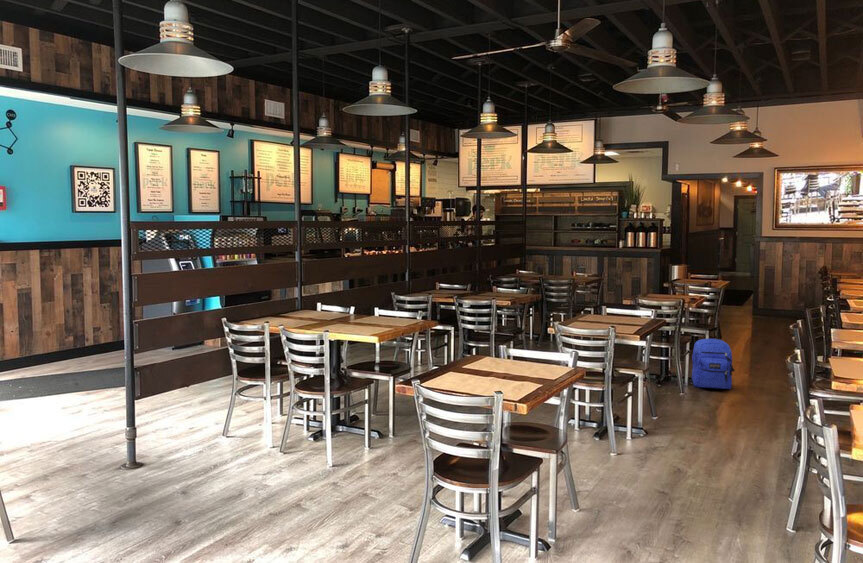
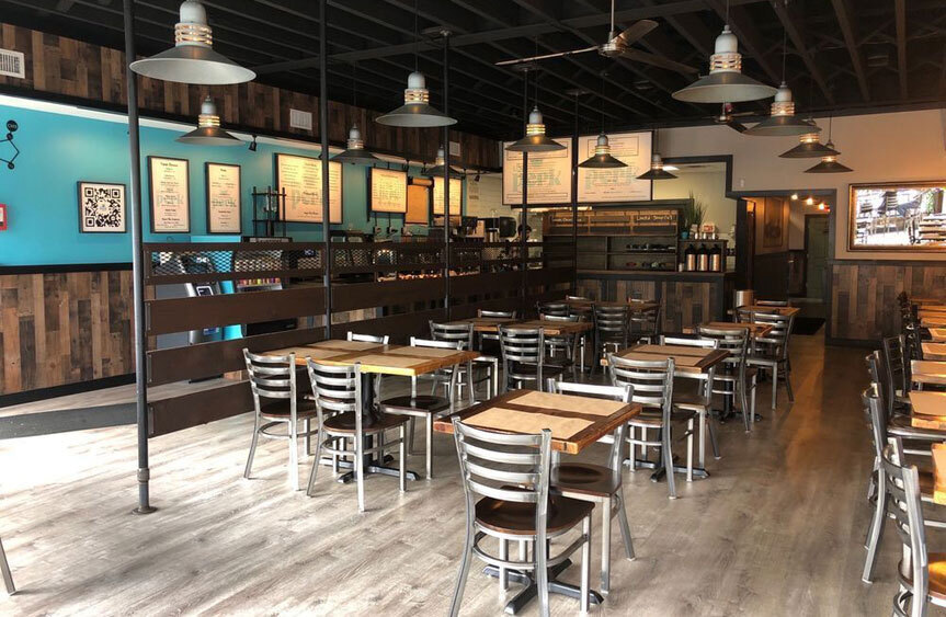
- backpack [690,338,736,390]
